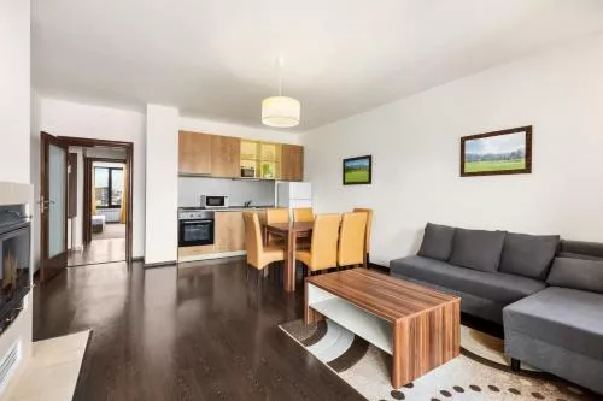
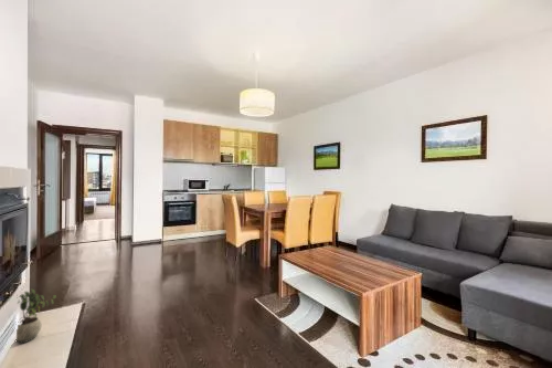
+ potted plant [15,288,57,345]
